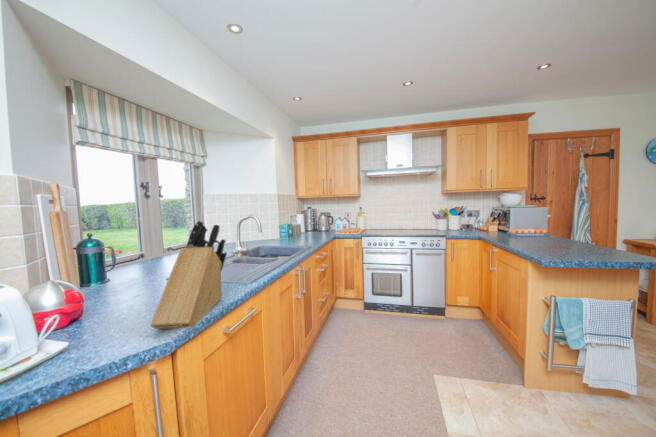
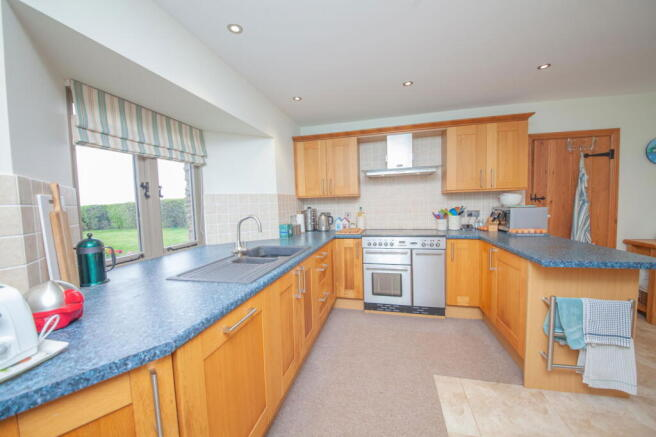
- knife block [149,220,228,330]
